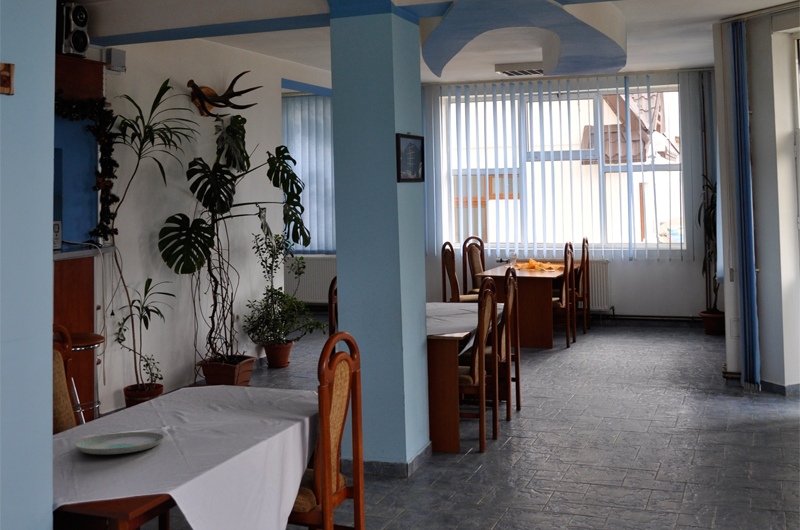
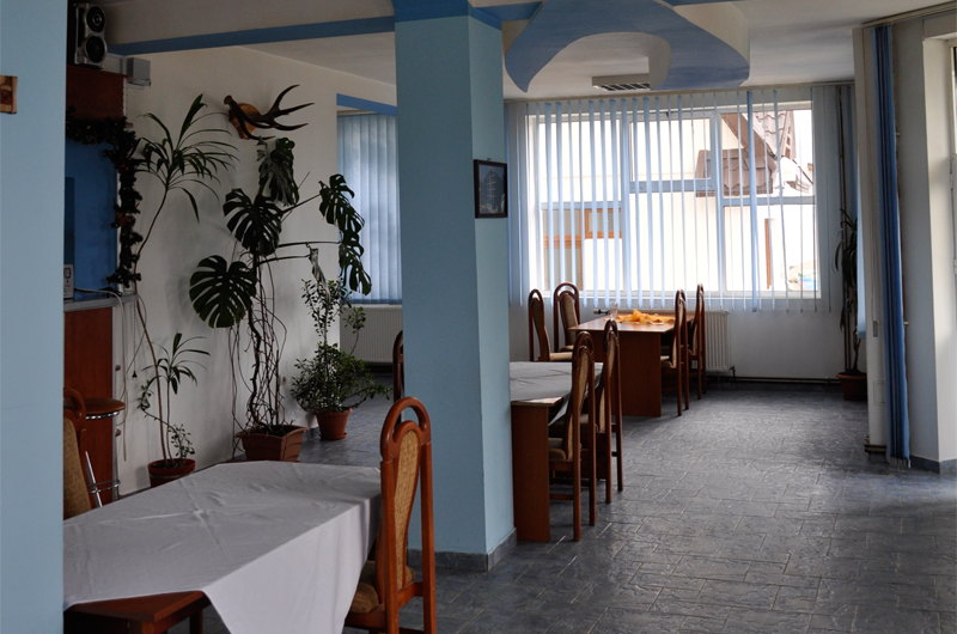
- plate [74,431,165,455]
